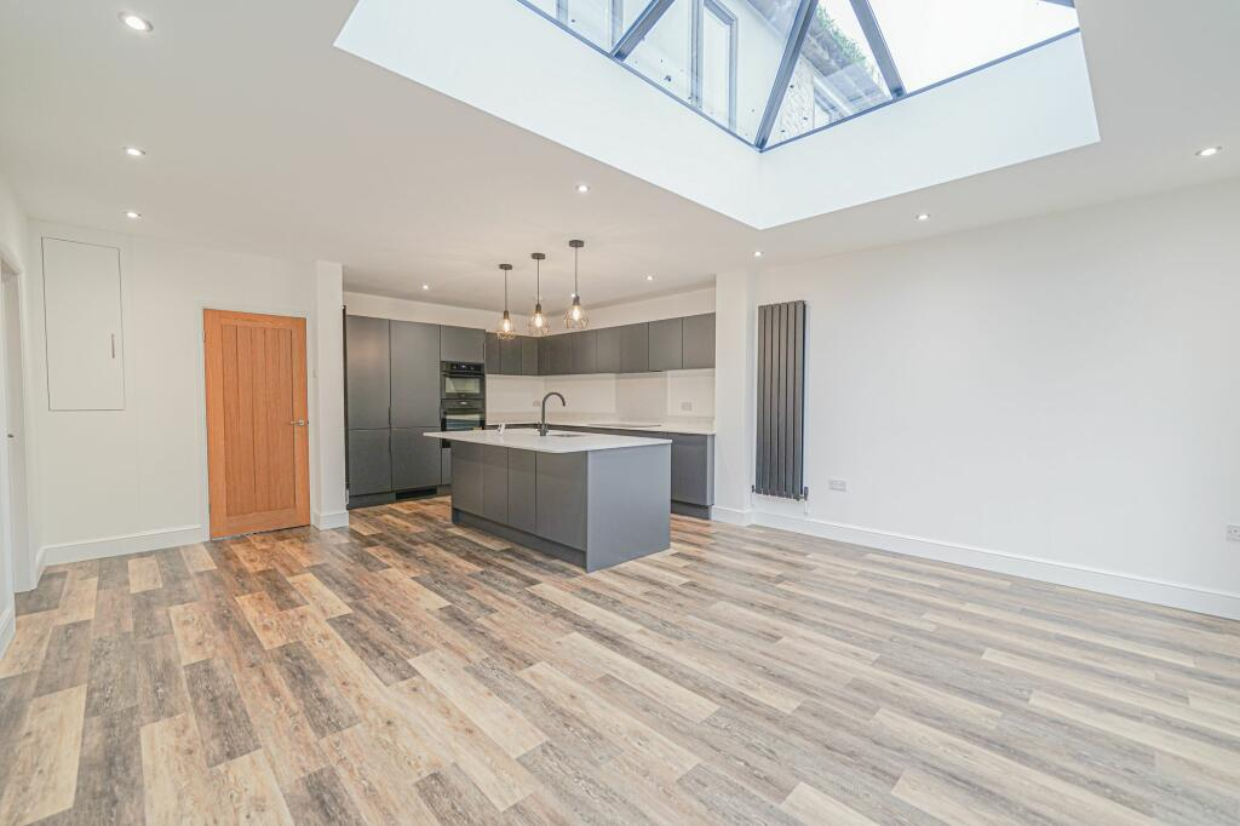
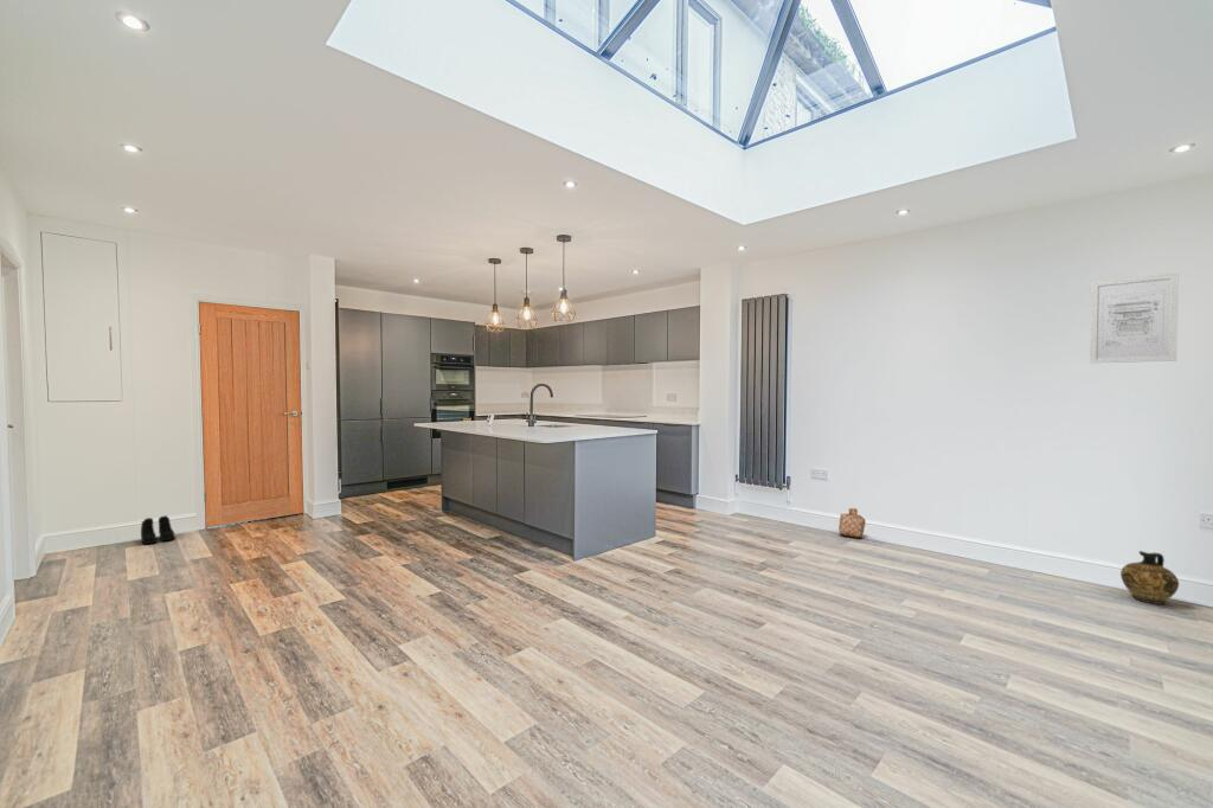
+ wall art [1089,271,1180,365]
+ boots [140,514,175,545]
+ basket [837,507,866,538]
+ ceramic jug [1119,550,1180,605]
